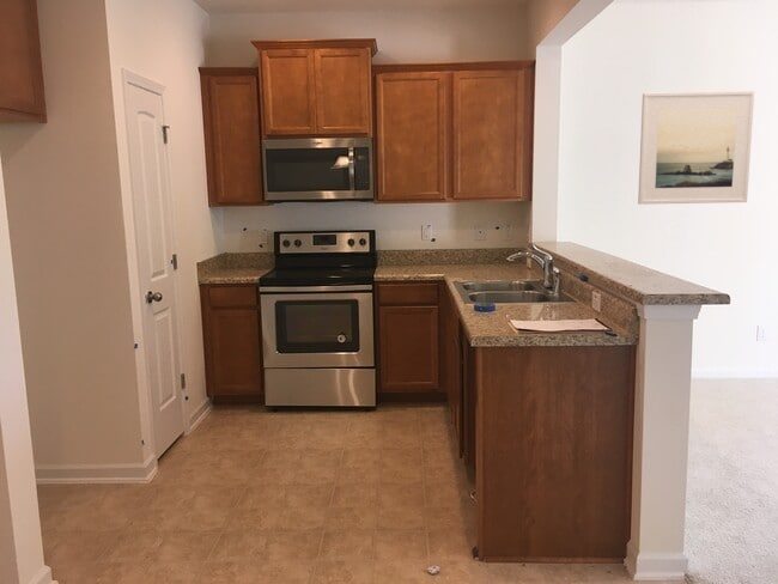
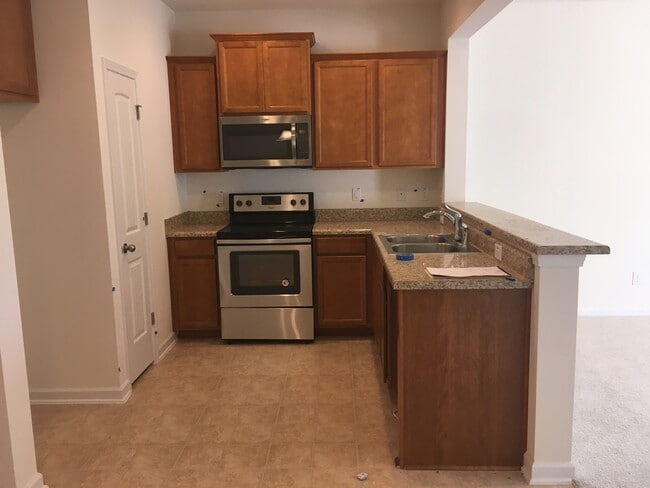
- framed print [637,90,755,206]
